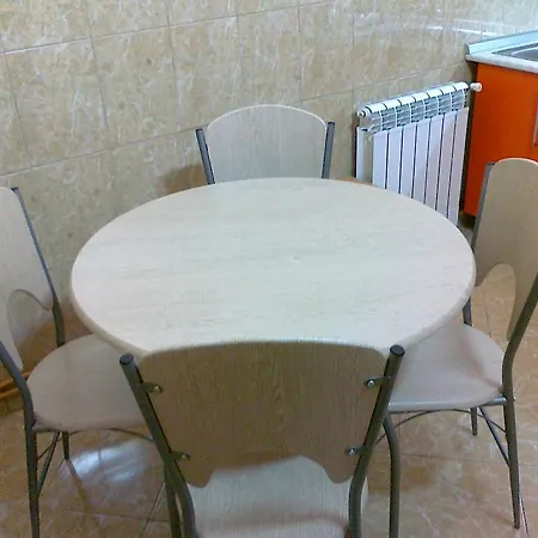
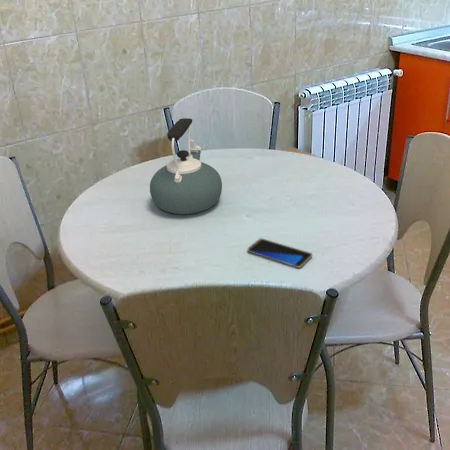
+ smartphone [246,237,313,269]
+ kettle [149,117,223,216]
